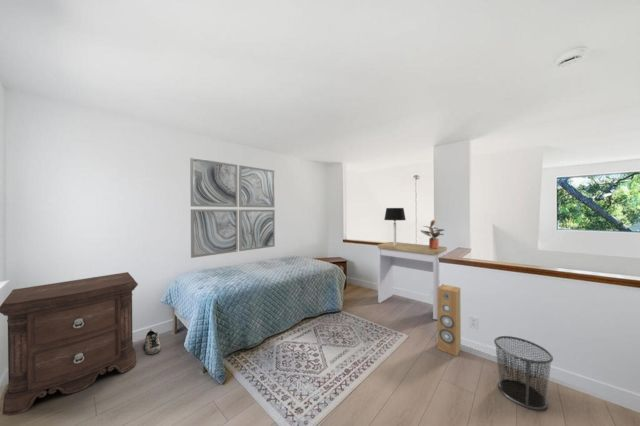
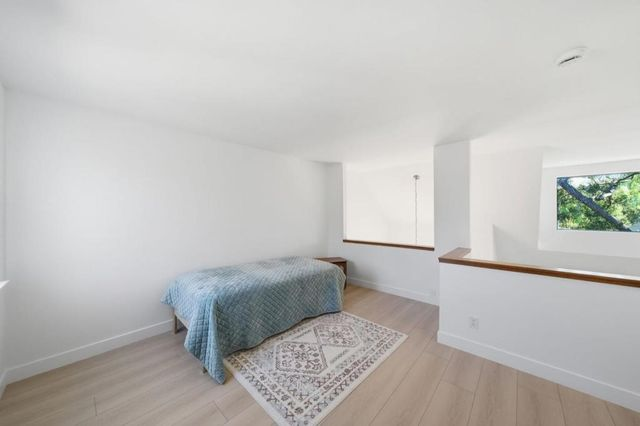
- potted plant [419,219,445,248]
- nightstand [0,271,139,417]
- shoe [144,328,162,355]
- speaker [436,283,462,357]
- desk [377,241,448,320]
- waste bin [493,335,554,411]
- wall art [189,157,276,259]
- table lamp [383,207,407,245]
